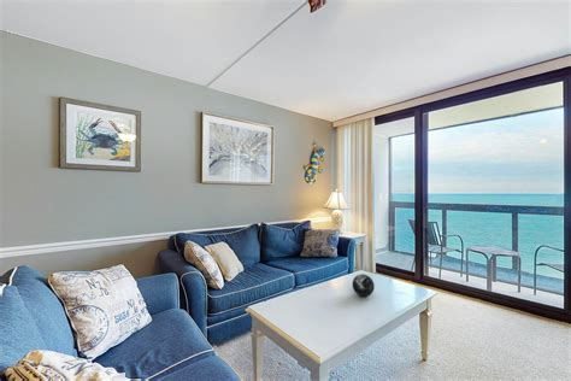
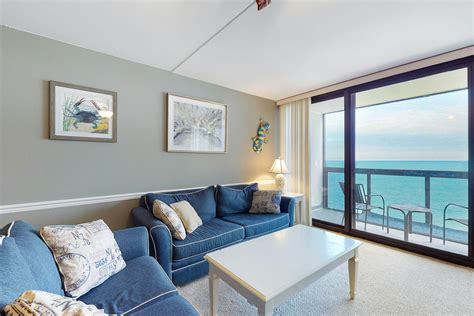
- decorative orb [352,274,376,298]
